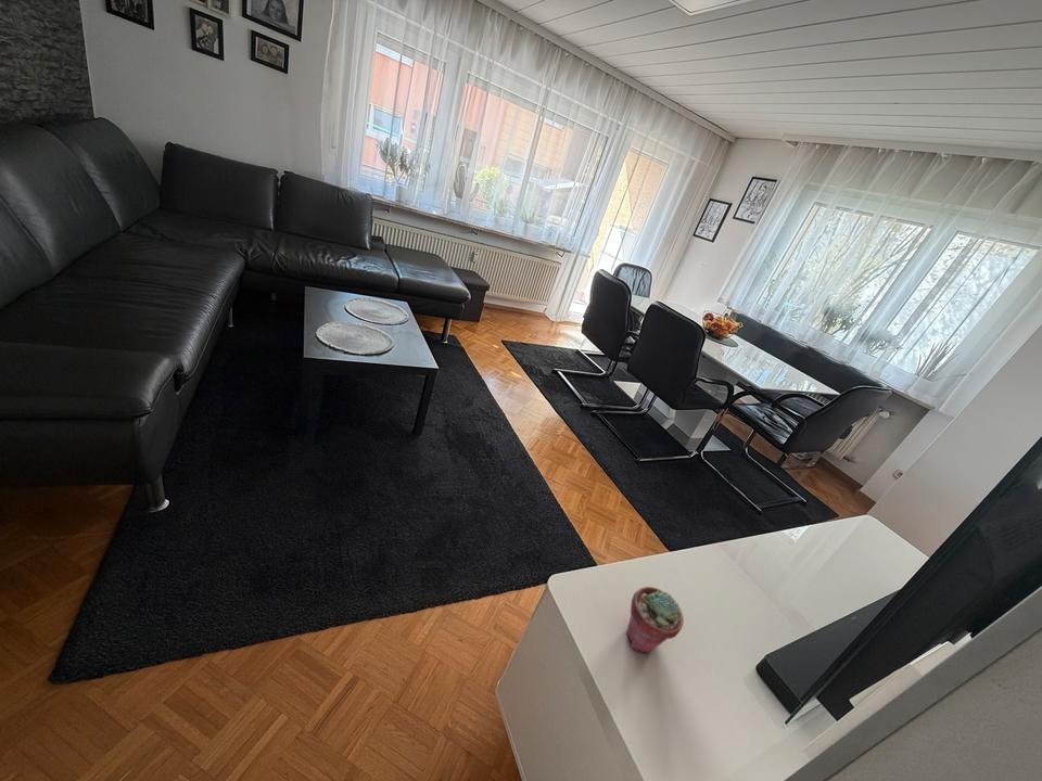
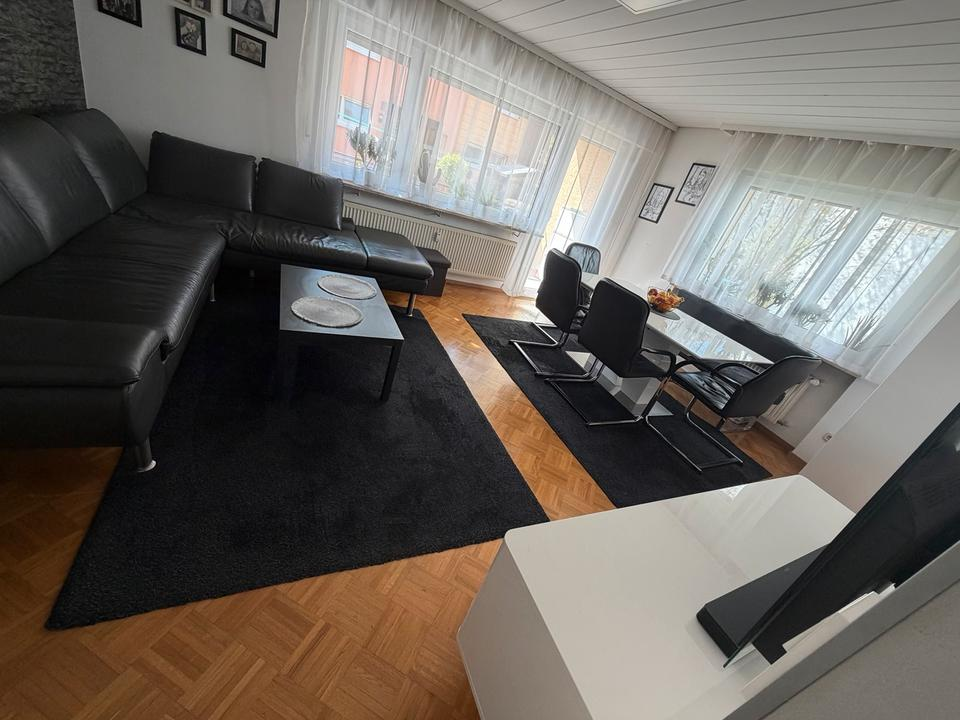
- potted succulent [625,586,685,654]
